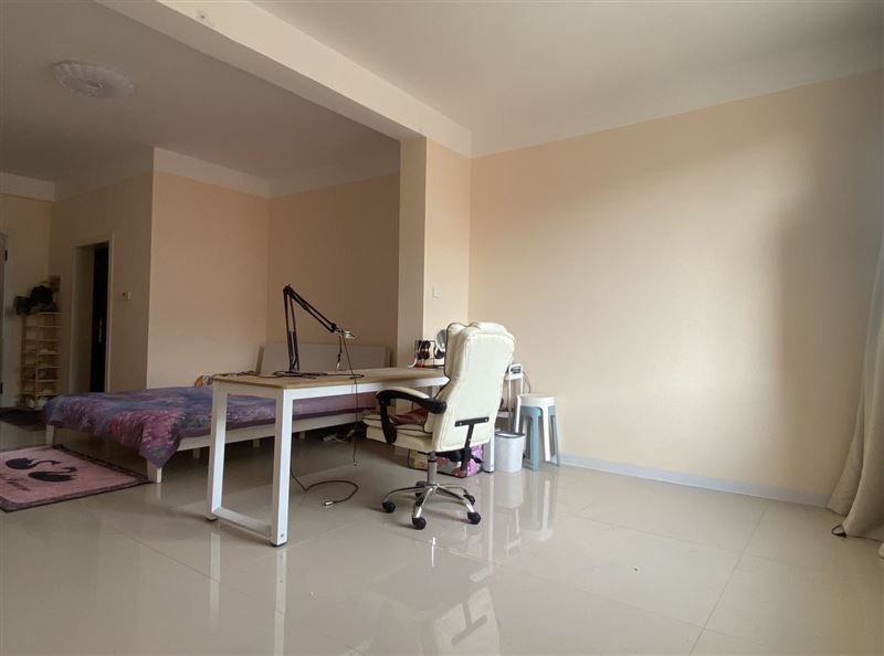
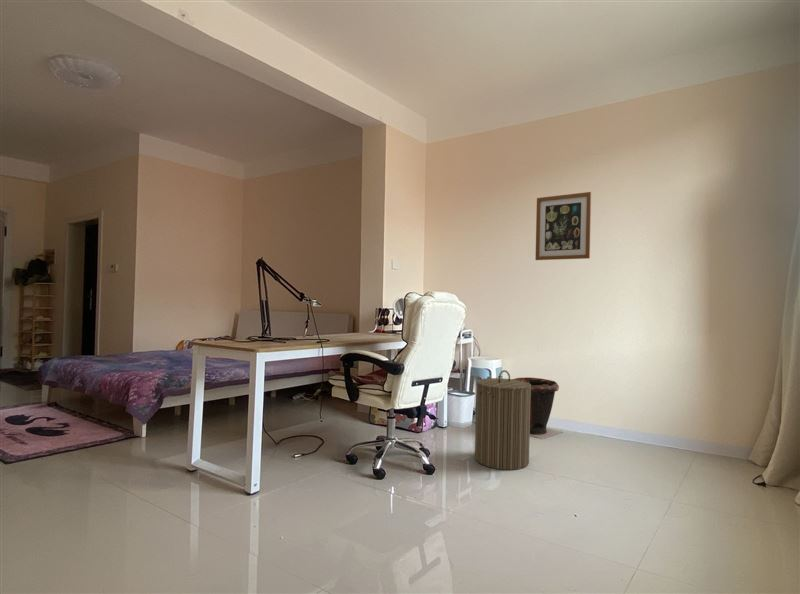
+ laundry hamper [474,369,531,471]
+ waste bin [513,376,563,440]
+ wall art [534,191,592,261]
